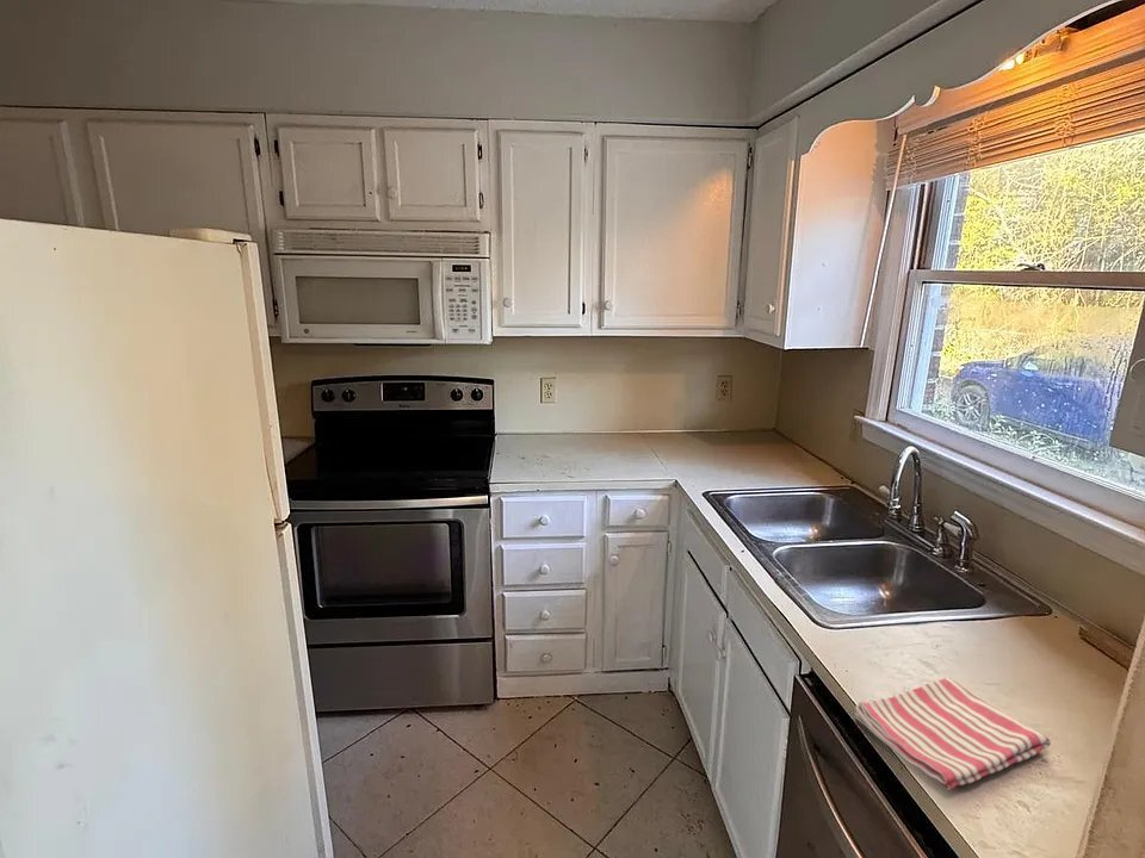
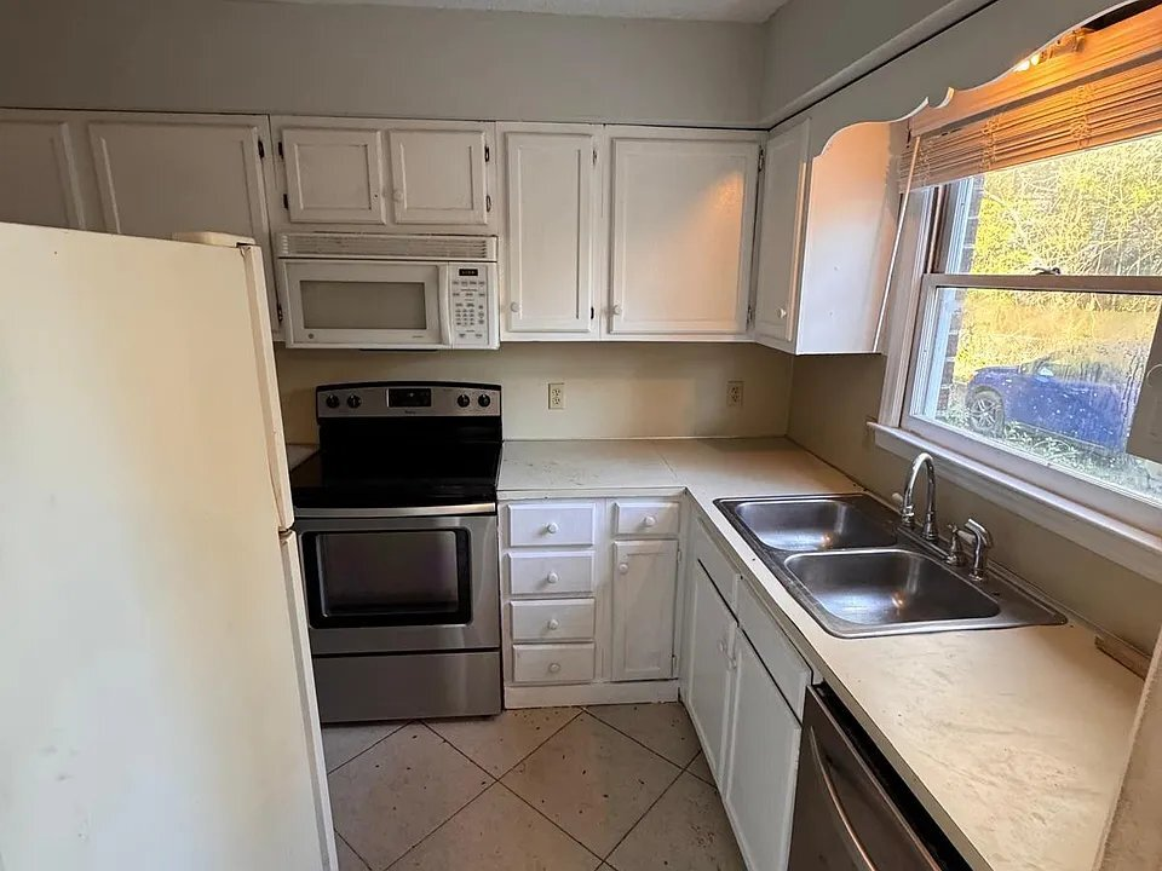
- dish towel [854,677,1052,791]
